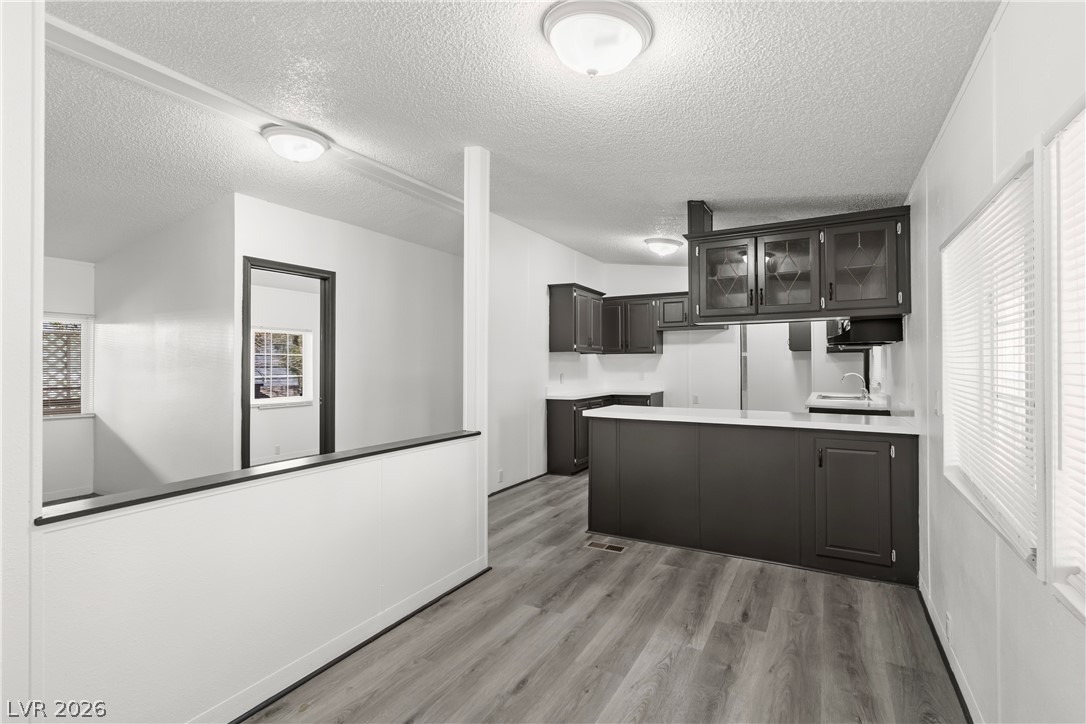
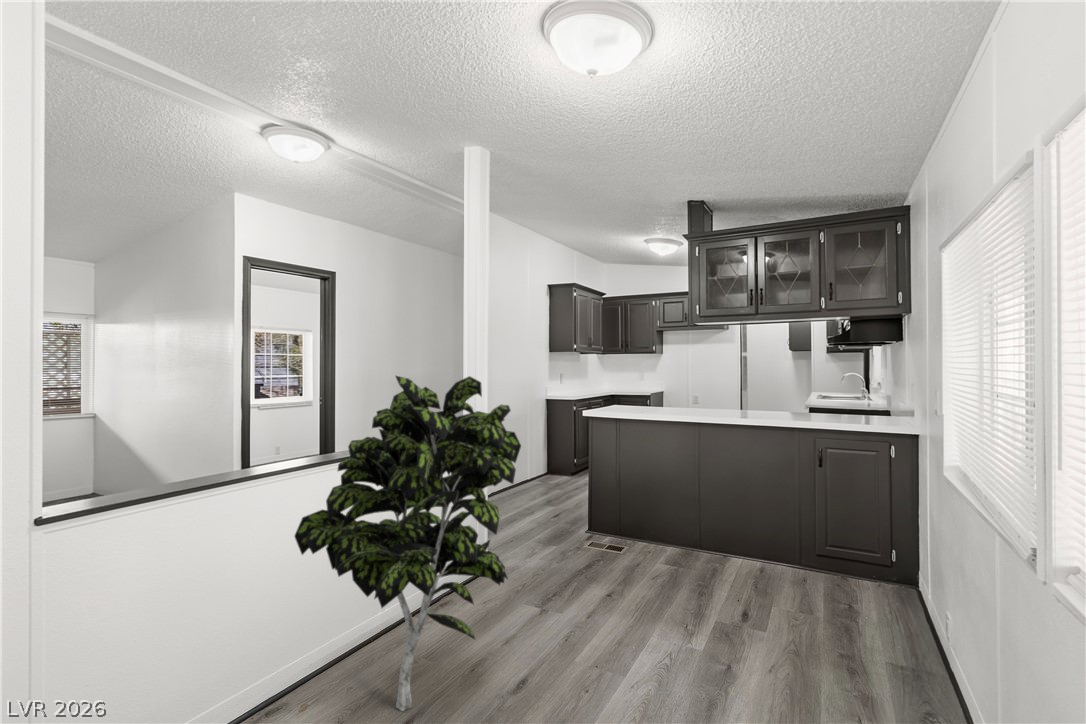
+ indoor plant [293,375,522,712]
